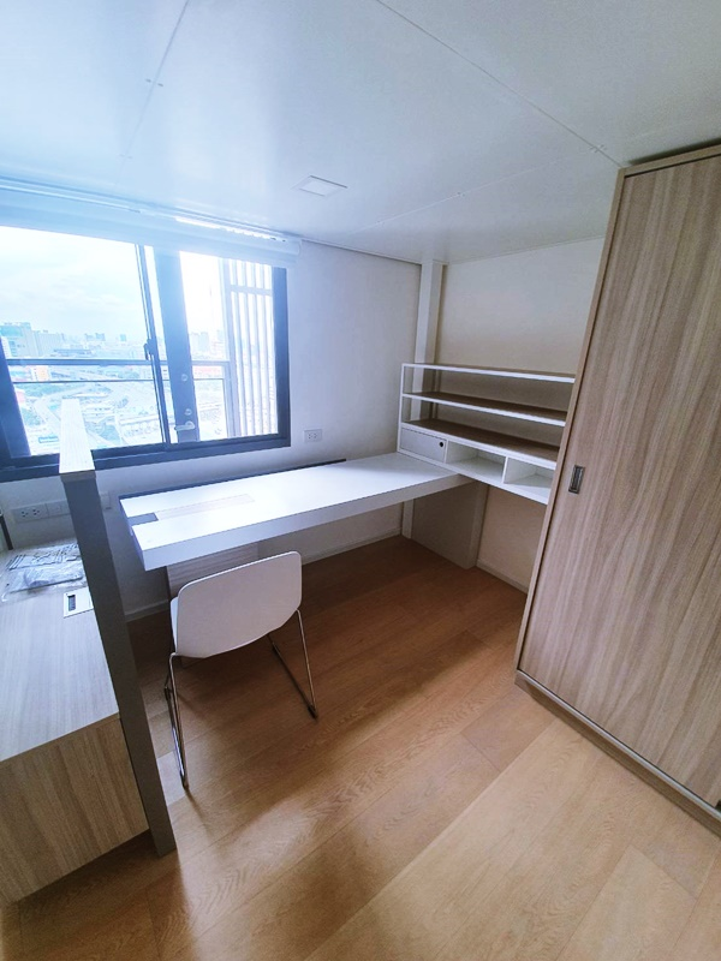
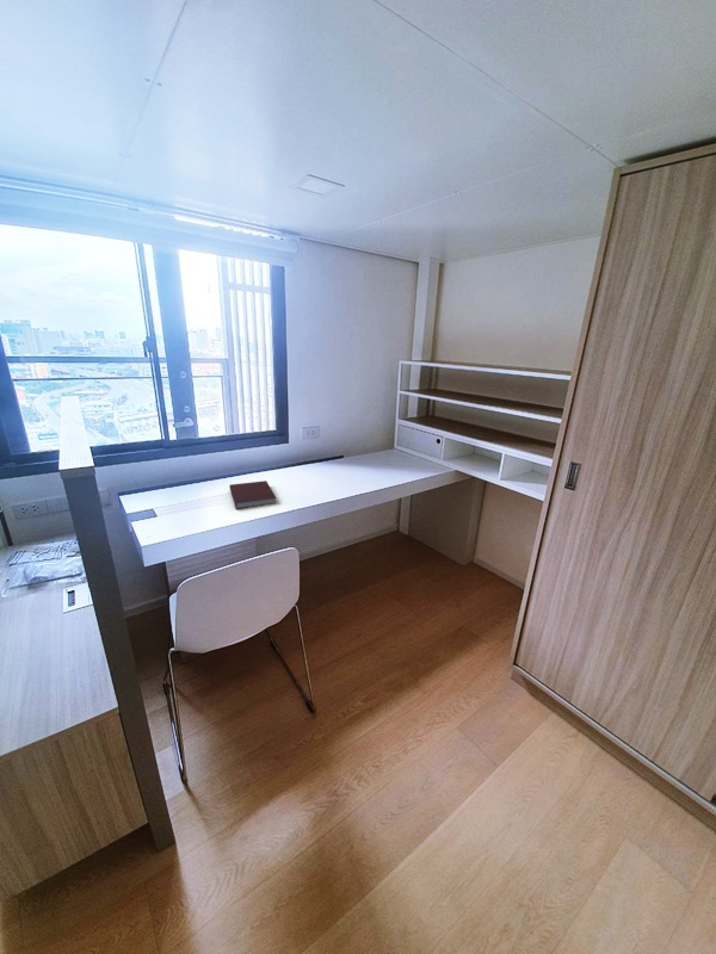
+ notebook [228,479,277,510]
